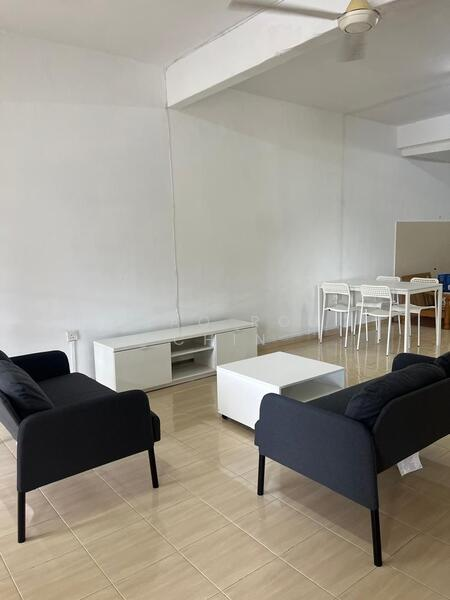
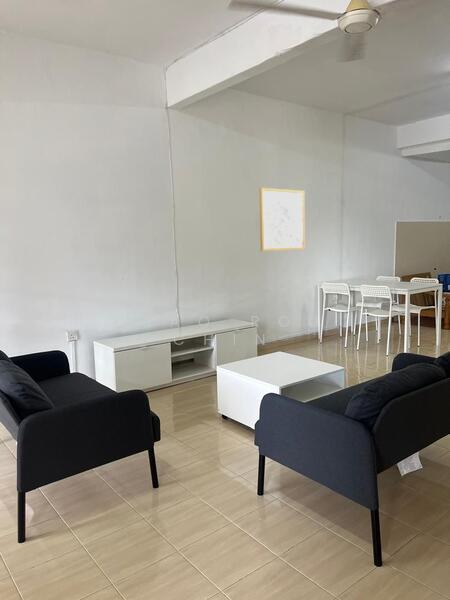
+ wall art [258,187,306,252]
